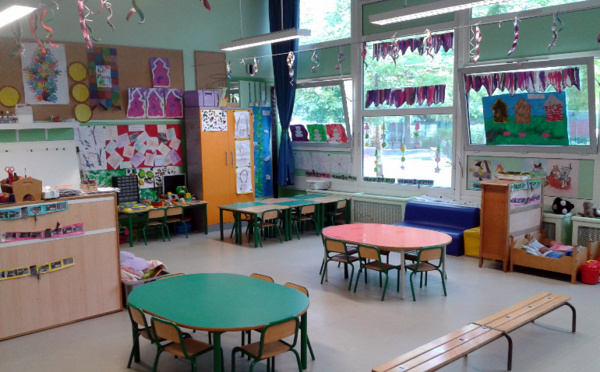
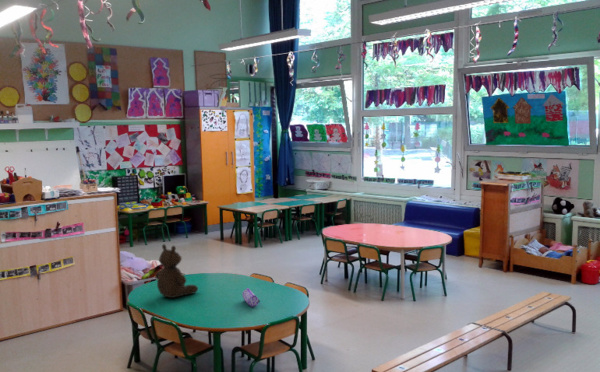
+ teddy bear [154,243,199,299]
+ pencil case [241,287,261,307]
